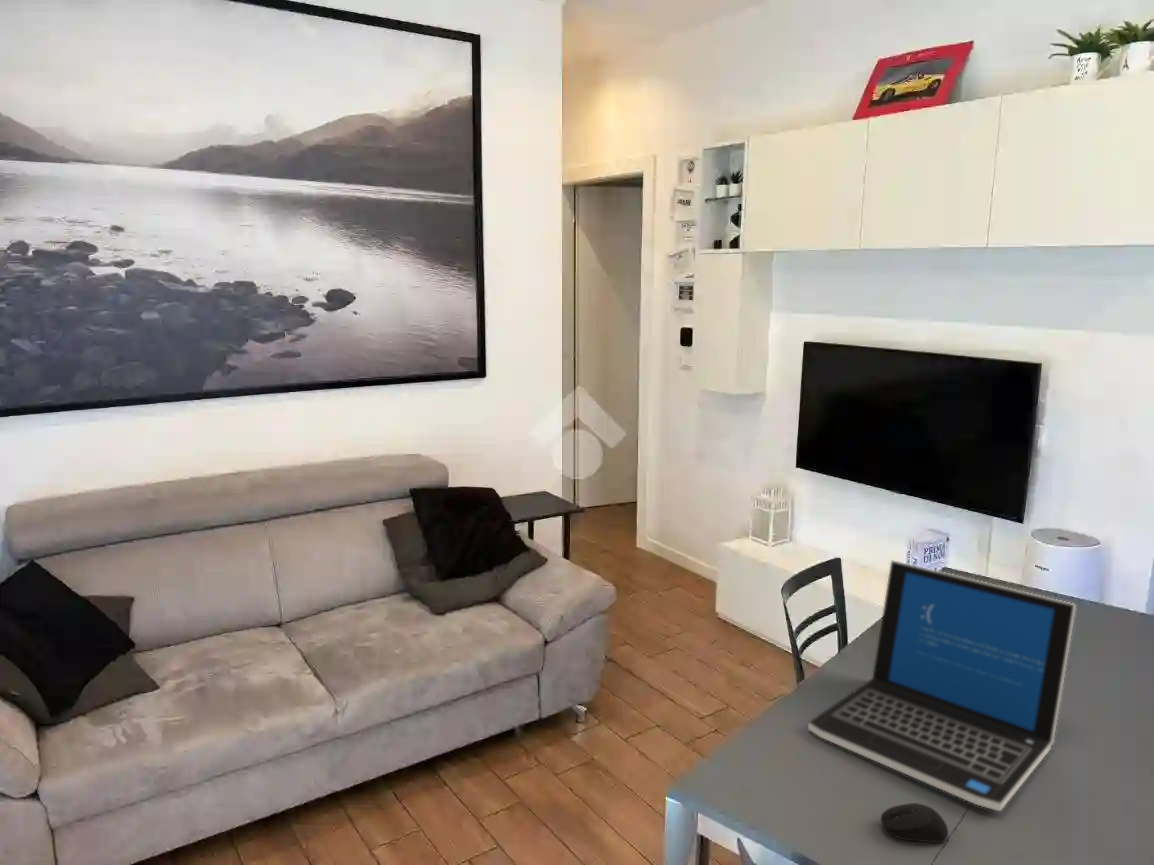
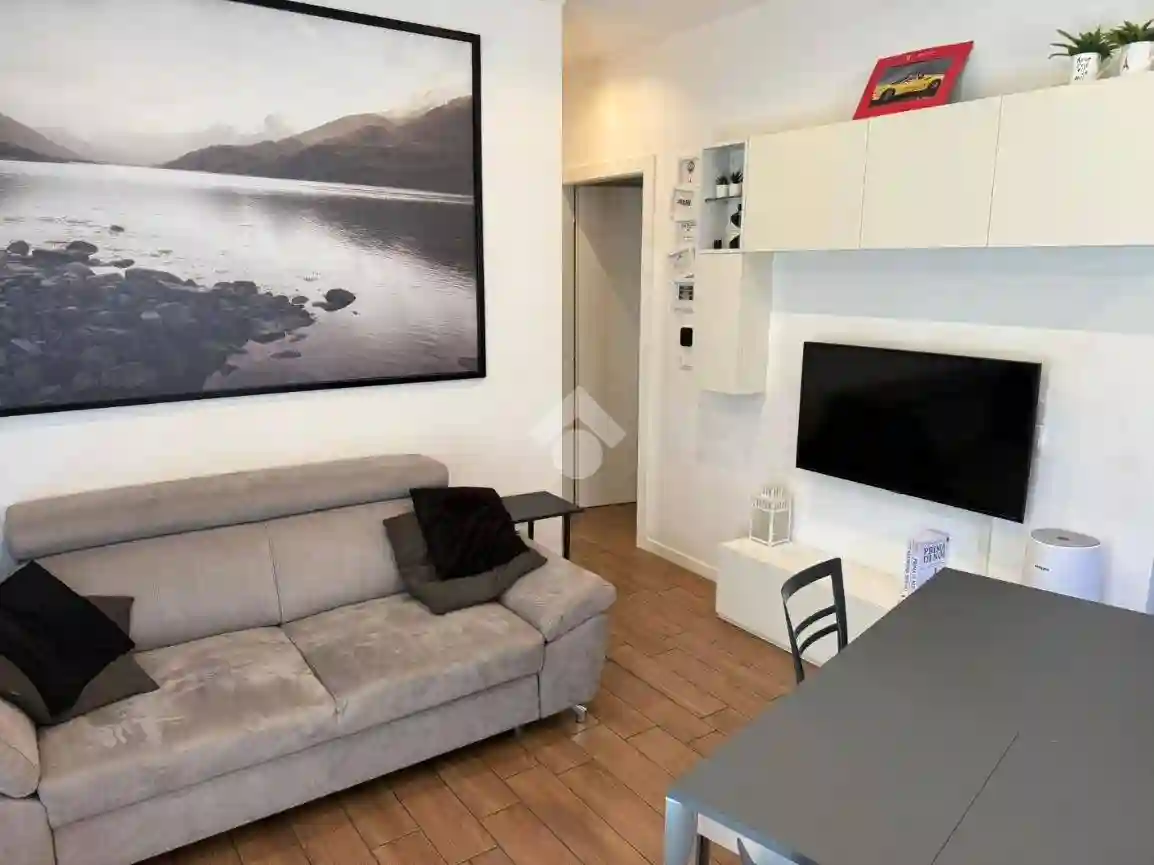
- laptop [807,559,1077,812]
- computer mouse [880,802,949,844]
